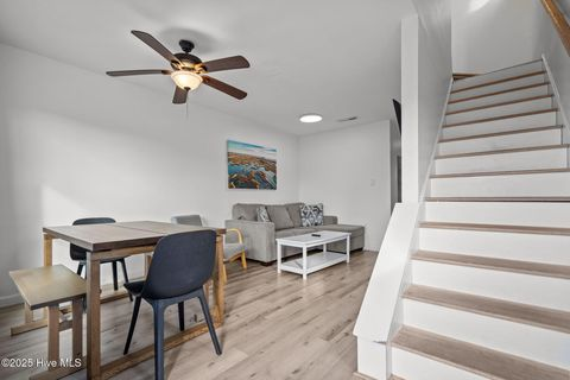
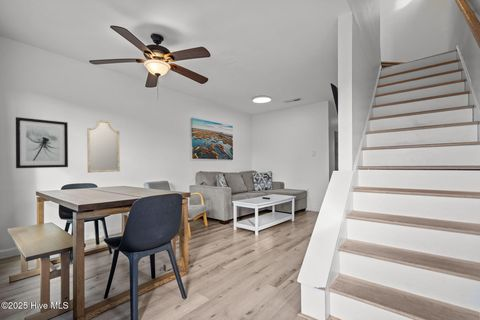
+ wall art [15,116,69,169]
+ home mirror [86,119,121,173]
